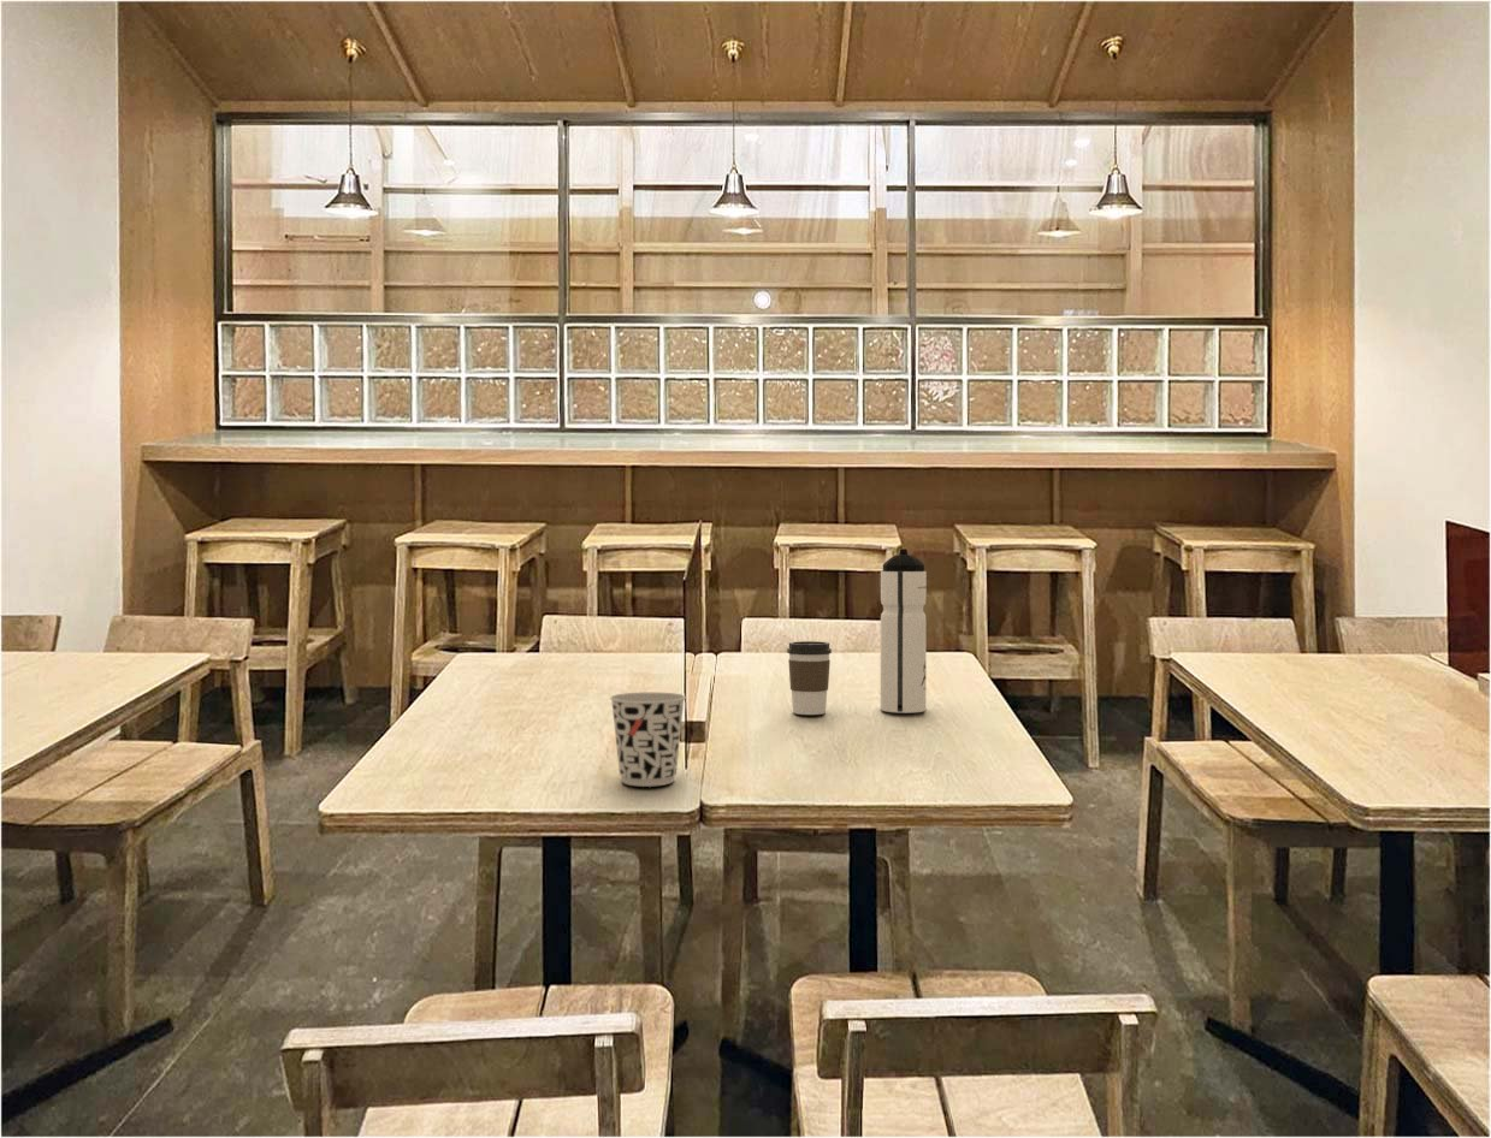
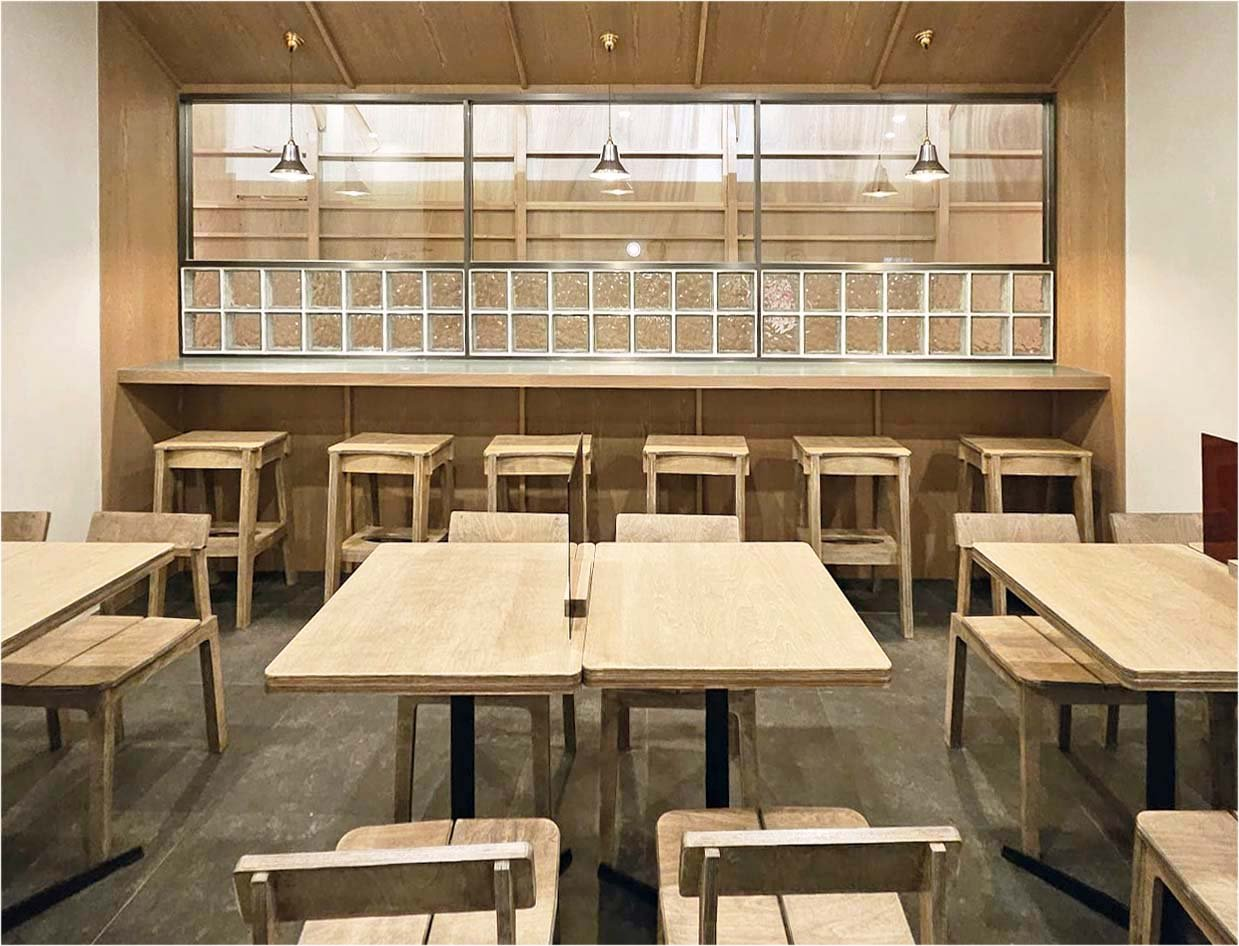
- cup [609,692,687,788]
- water bottle [880,549,928,715]
- coffee cup [786,640,833,716]
